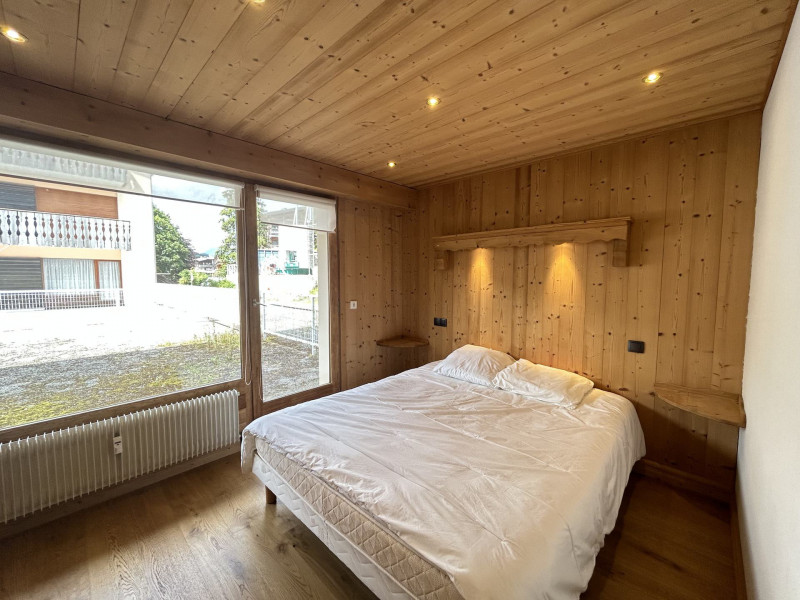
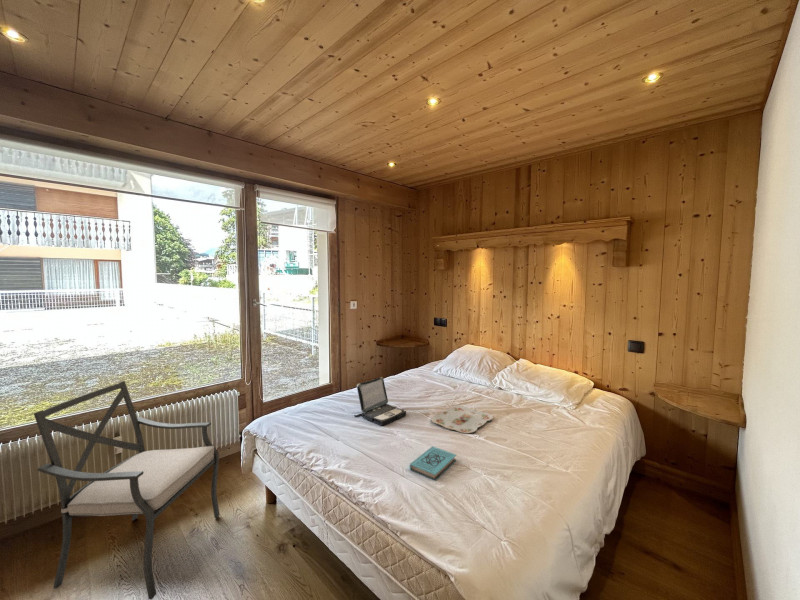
+ chair [33,380,221,600]
+ laptop [353,376,407,427]
+ book [409,445,457,481]
+ serving tray [431,405,494,434]
